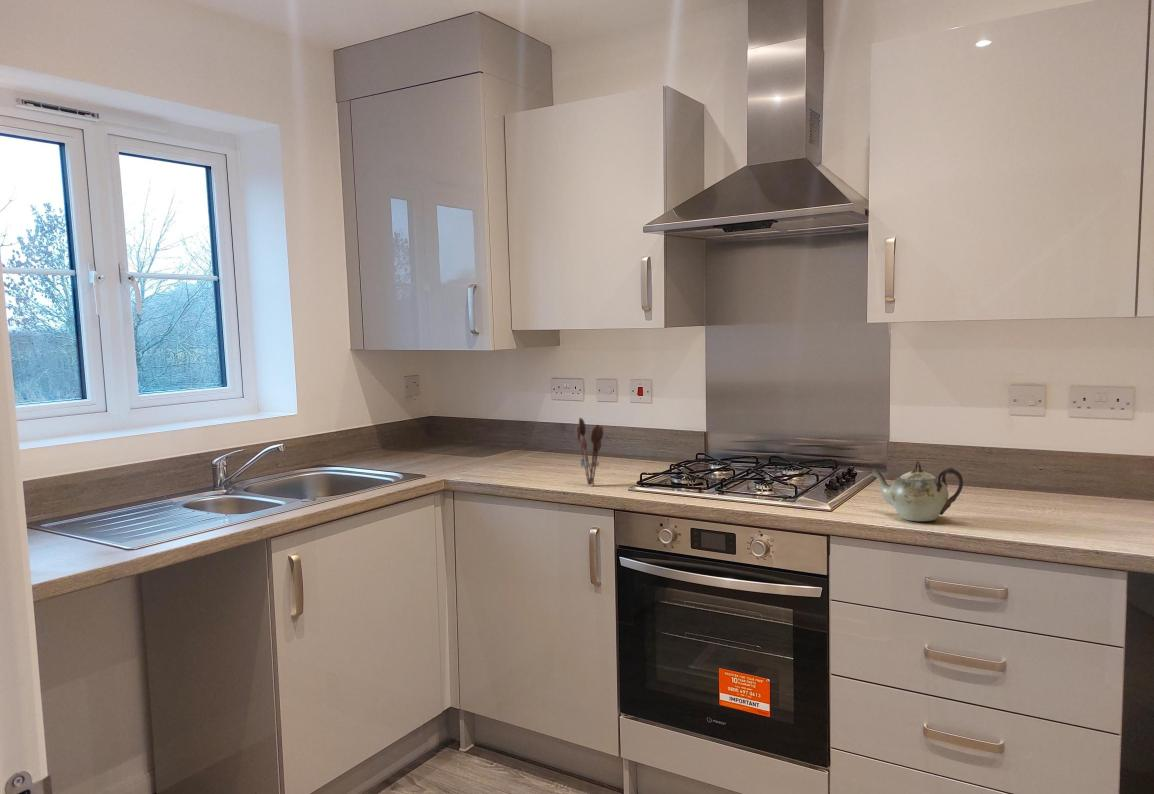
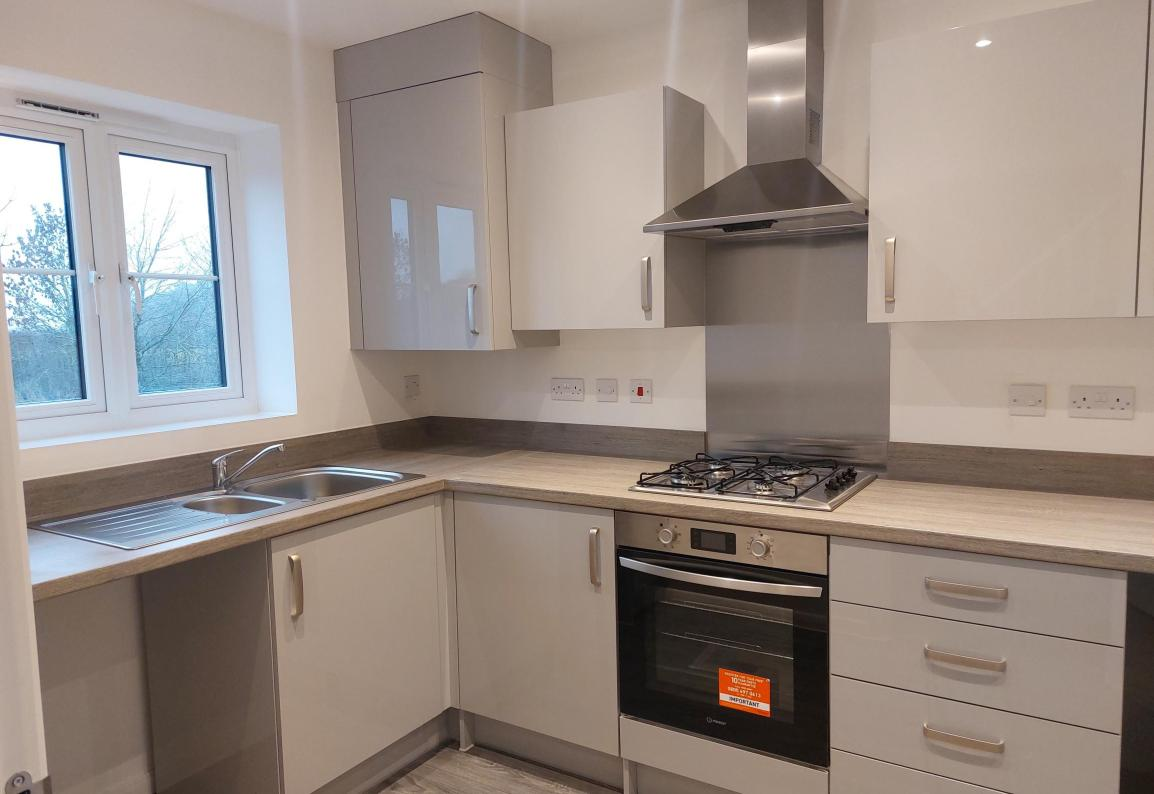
- utensil holder [574,417,604,486]
- teapot [867,460,964,522]
